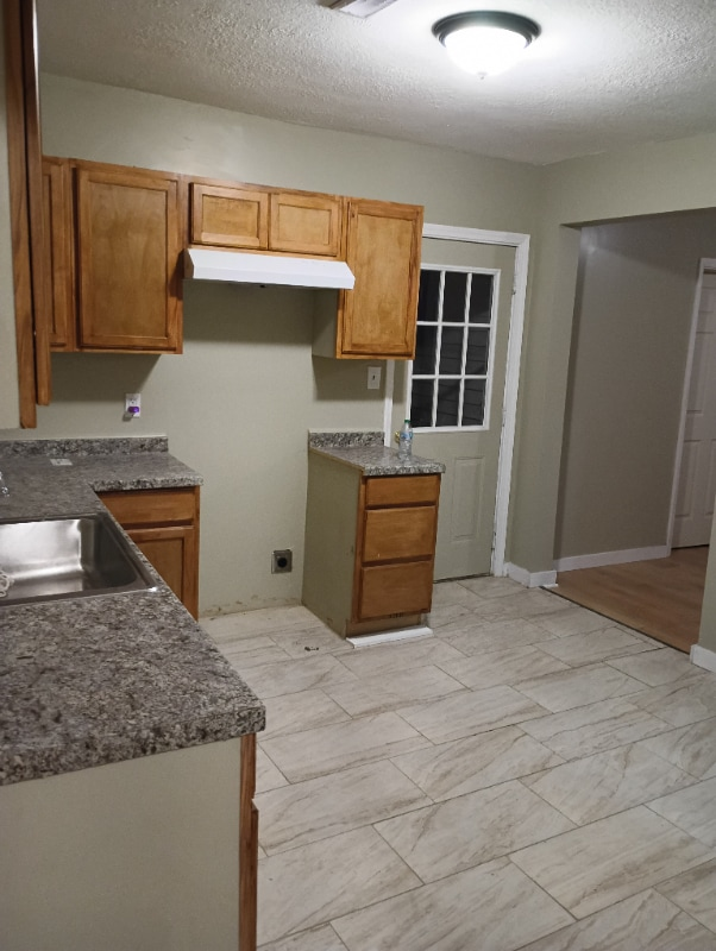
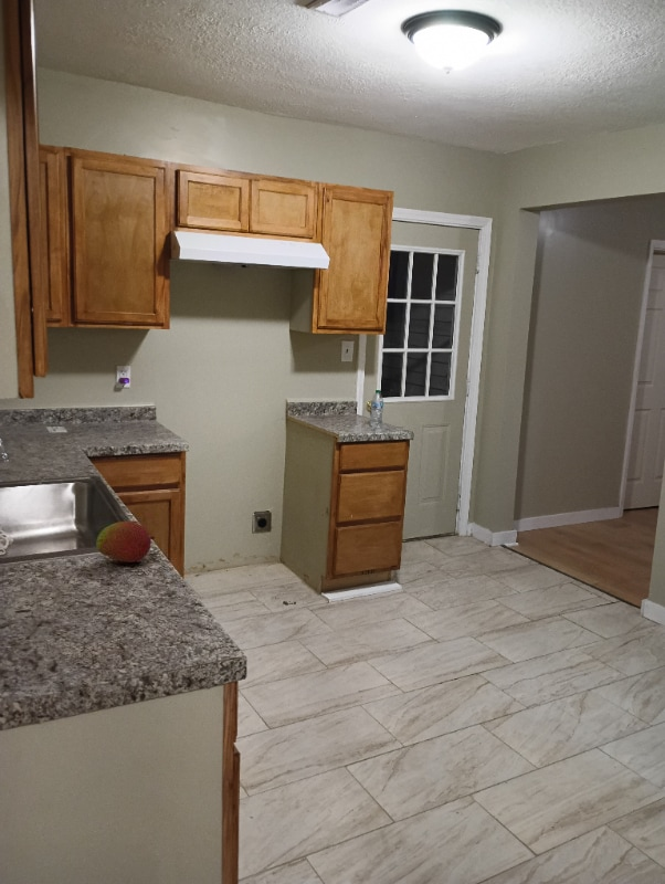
+ fruit [95,520,156,564]
